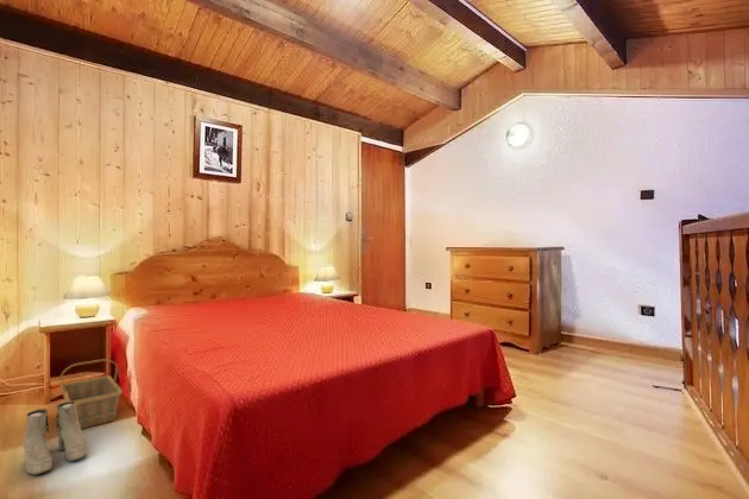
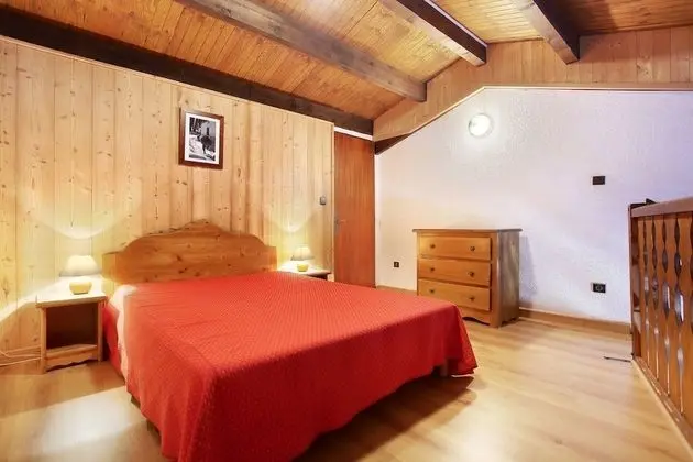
- basket [59,358,124,430]
- boots [21,402,88,476]
